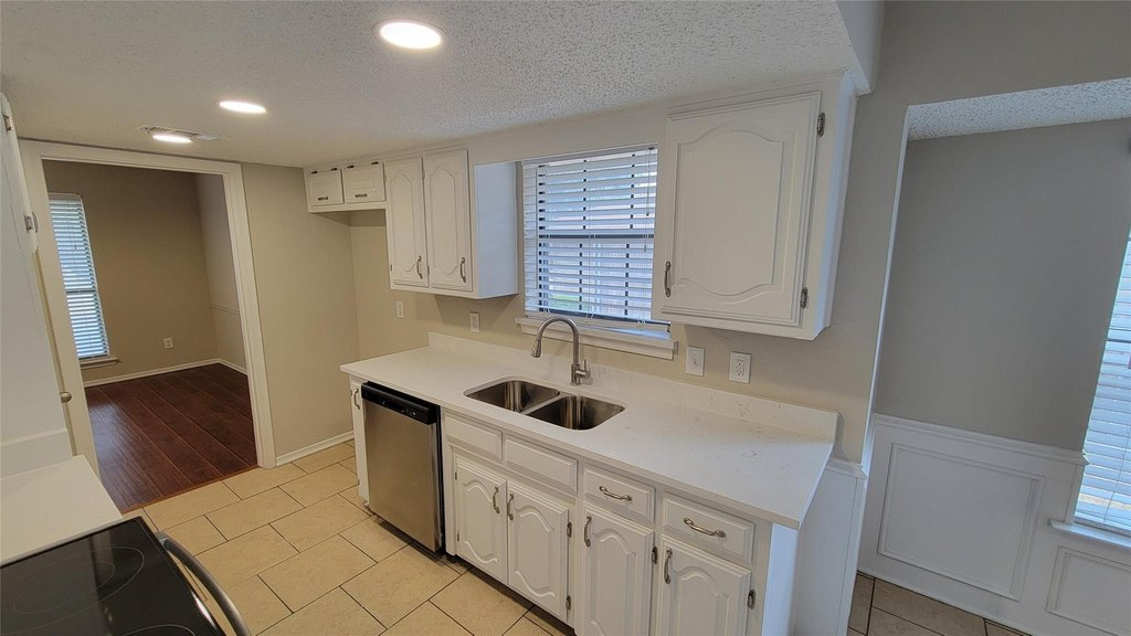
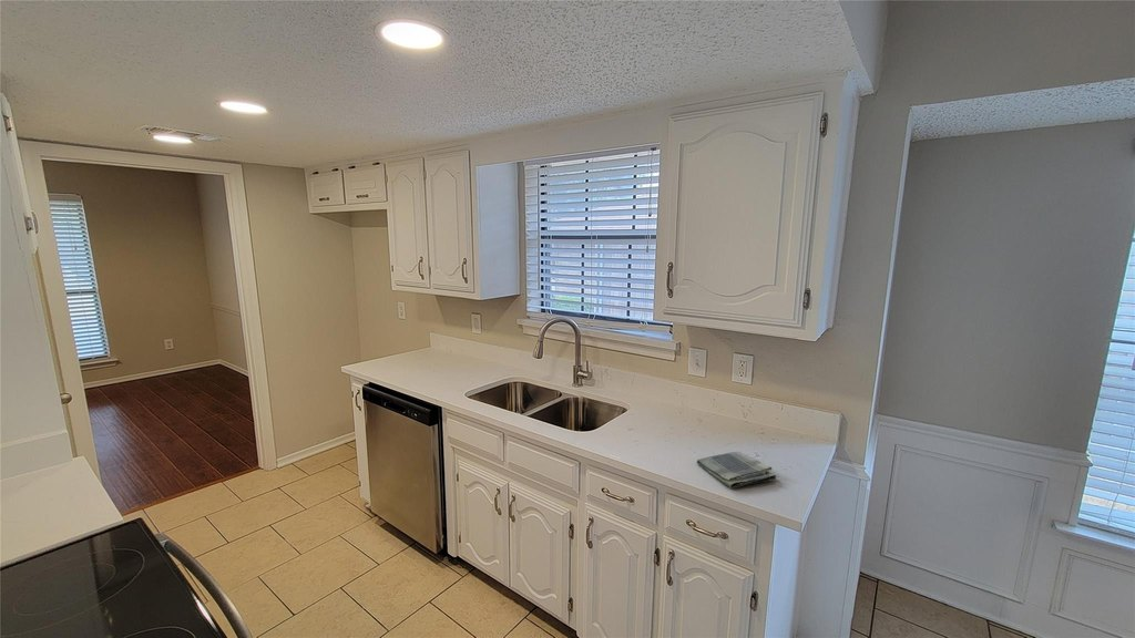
+ dish towel [696,451,777,490]
